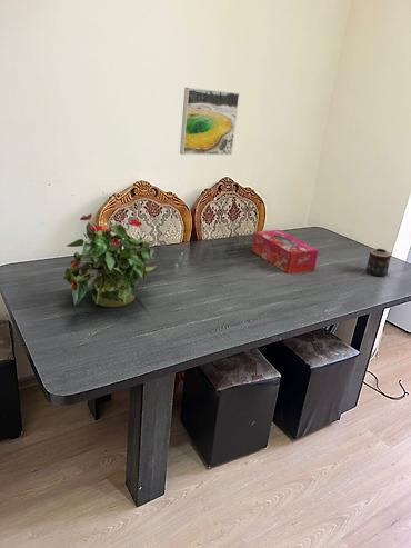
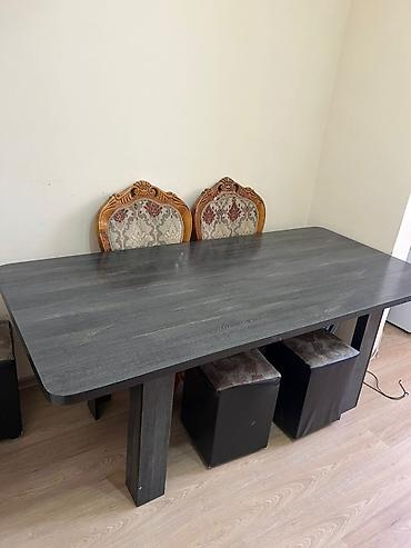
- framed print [179,87,241,156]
- potted plant [61,213,159,308]
- tissue box [251,229,320,275]
- candle [365,248,392,278]
